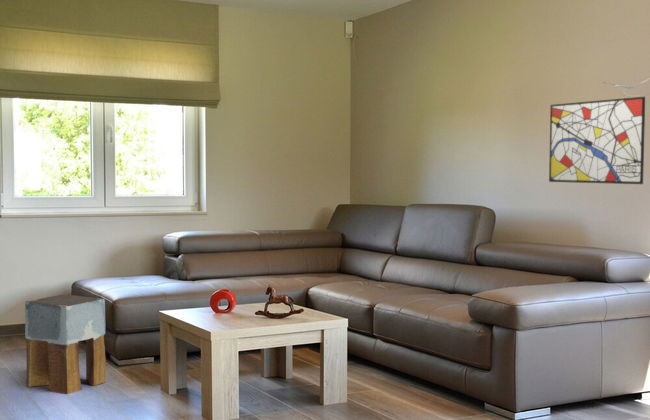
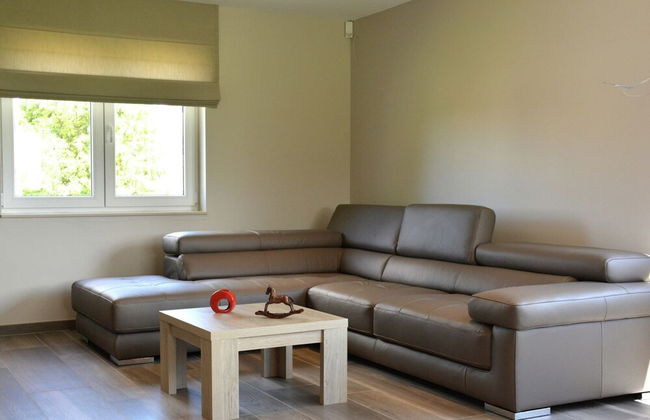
- wall art [548,96,646,185]
- stool [24,293,107,395]
